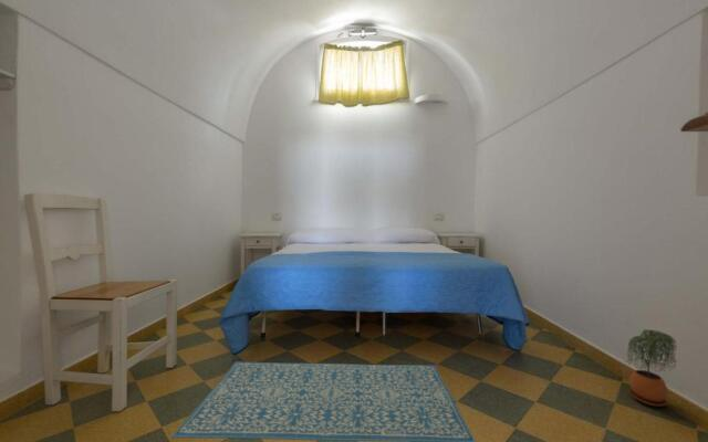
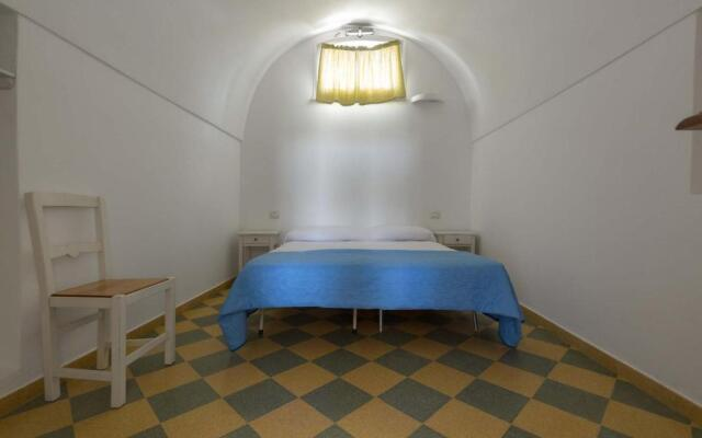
- potted plant [625,328,678,407]
- rug [170,360,477,442]
